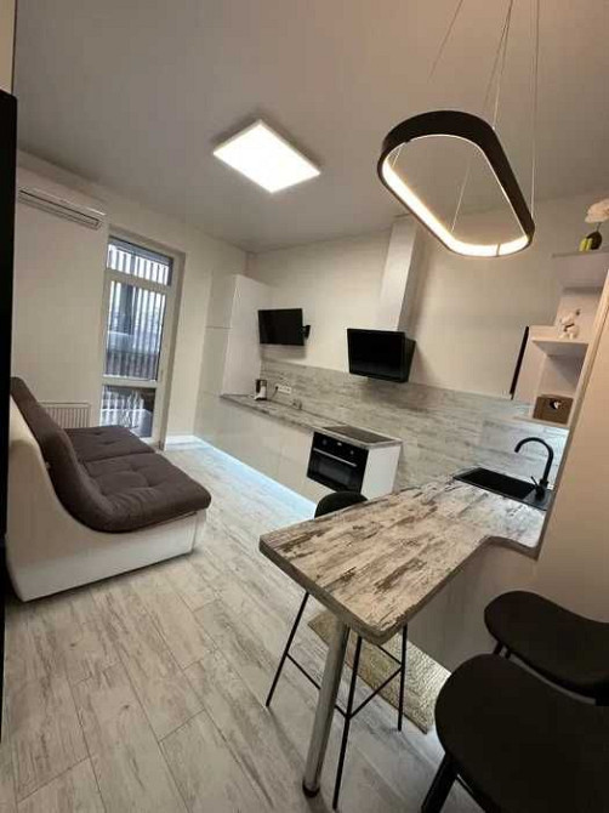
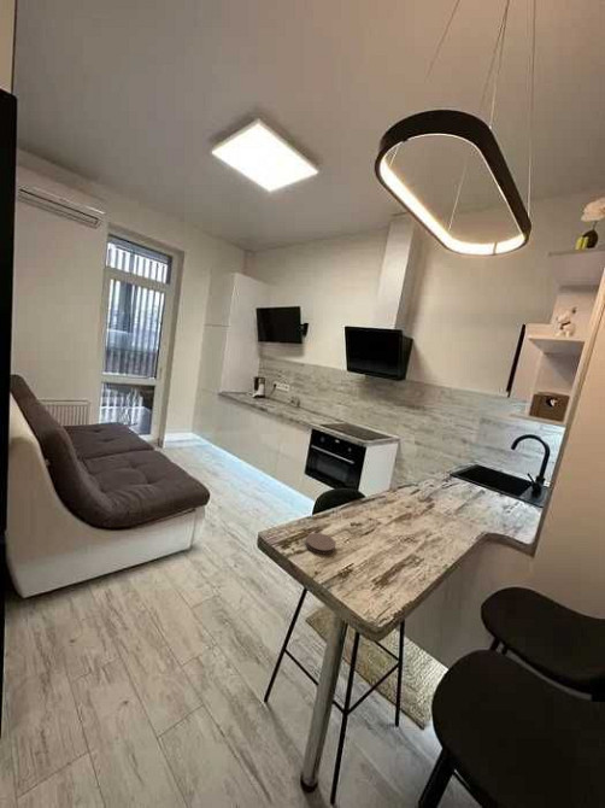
+ coaster [304,532,336,556]
